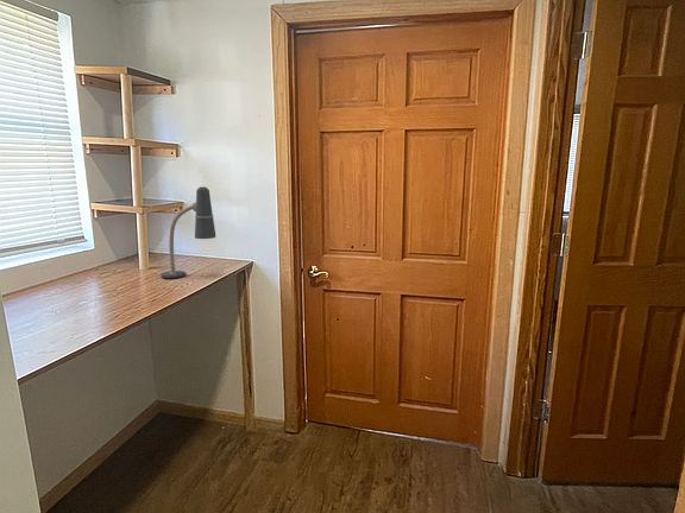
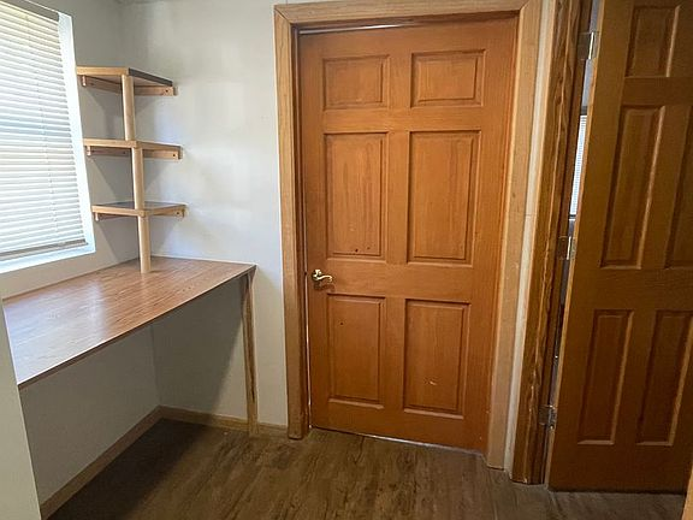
- desk lamp [159,185,216,279]
